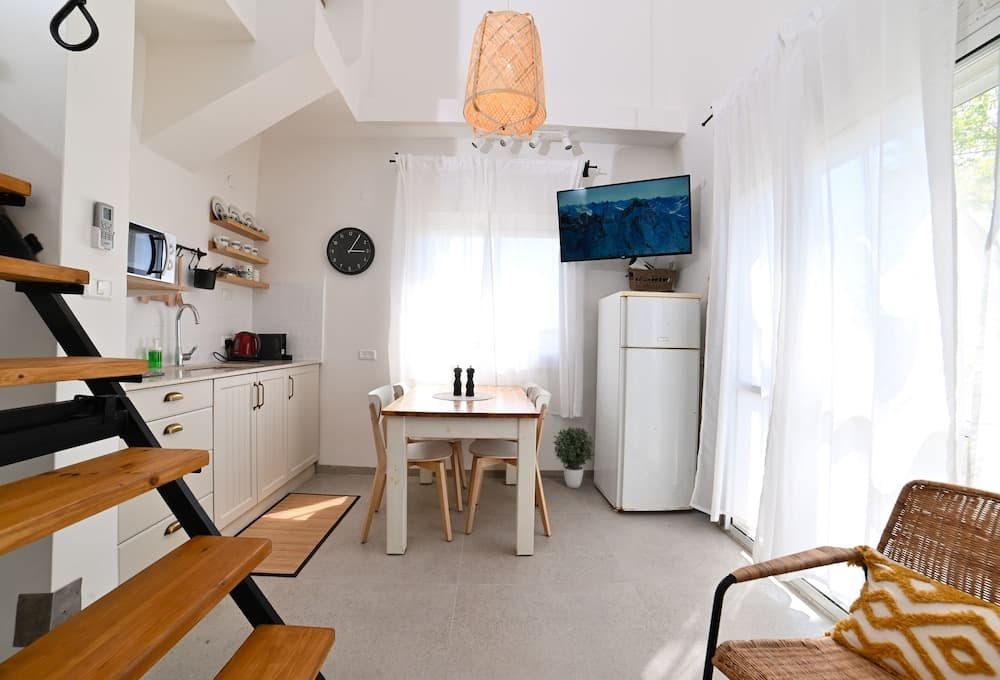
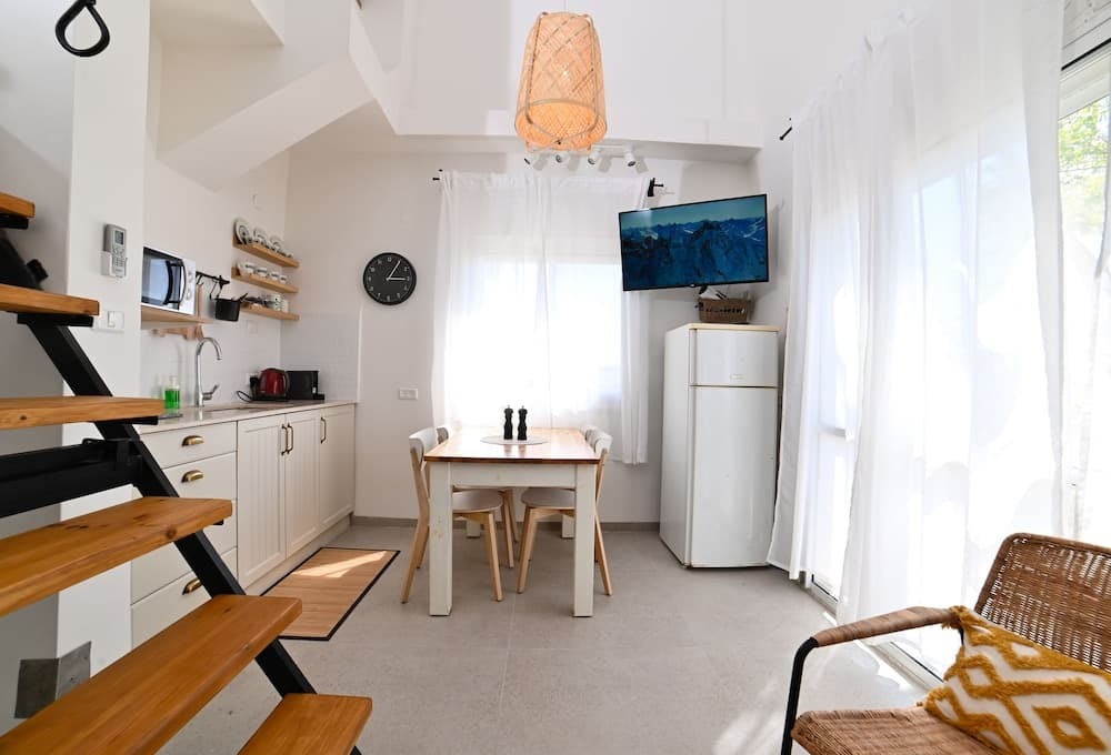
- potted plant [552,426,595,489]
